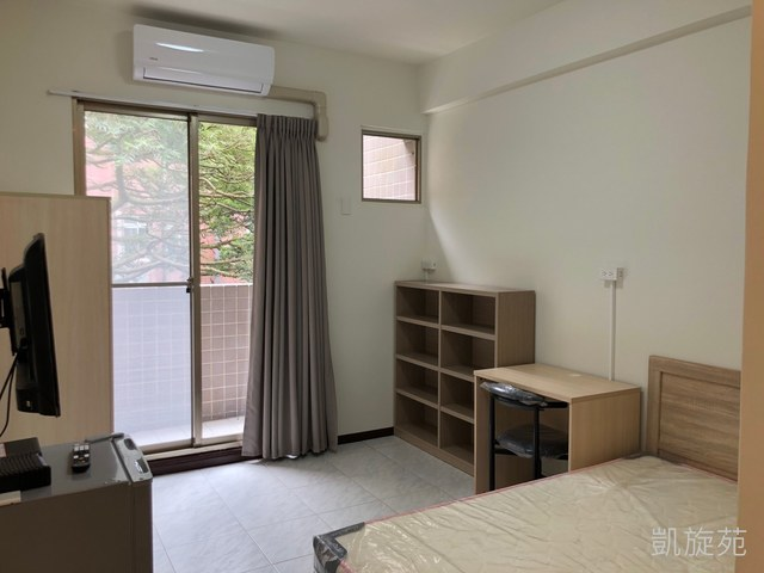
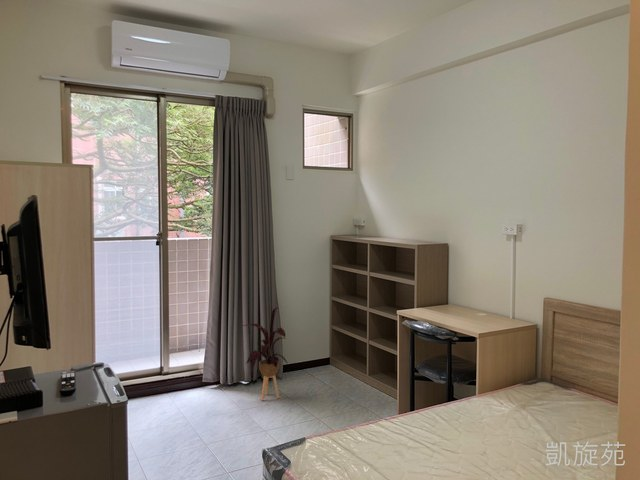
+ house plant [241,307,289,401]
